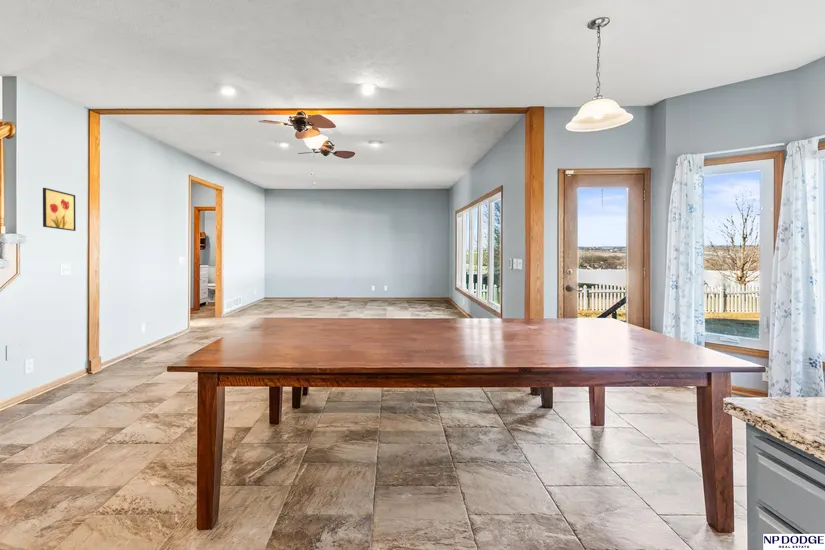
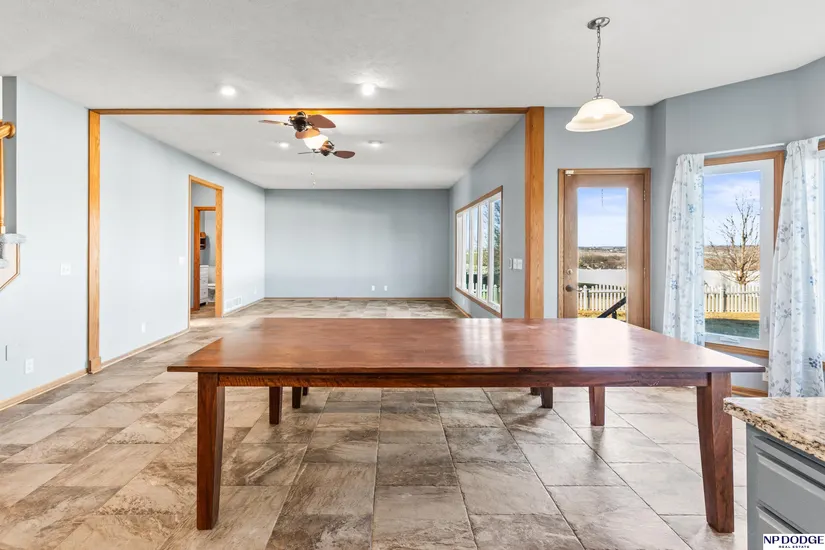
- wall art [42,187,77,232]
